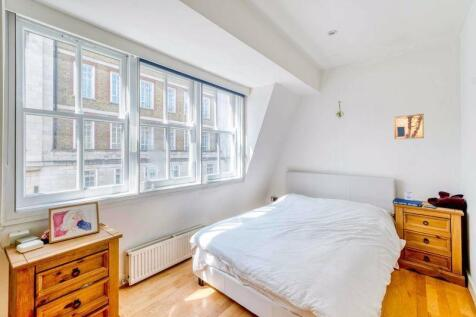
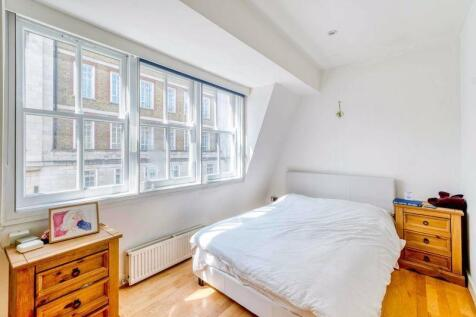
- wall art [393,113,425,141]
